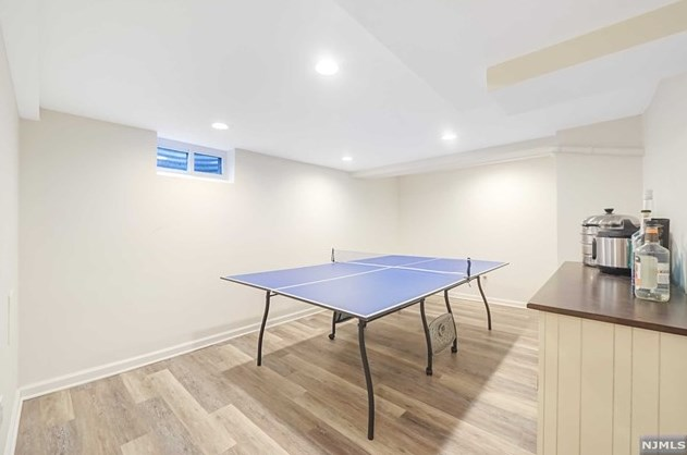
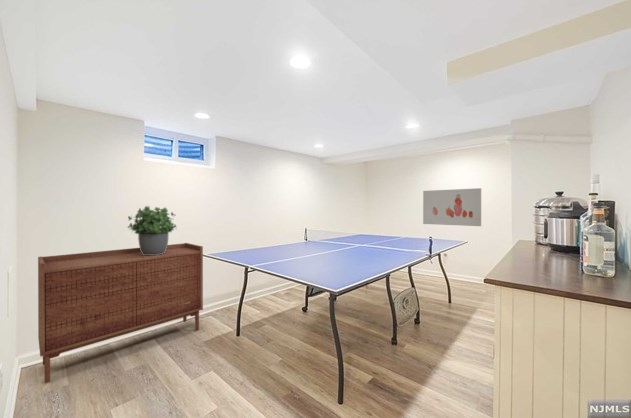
+ potted plant [126,205,178,255]
+ sideboard [37,242,204,384]
+ wall art [422,187,482,227]
